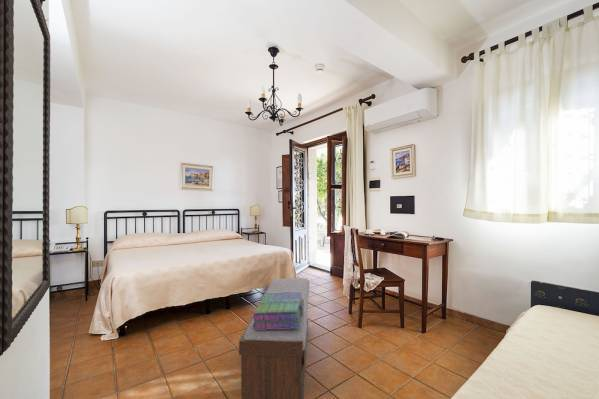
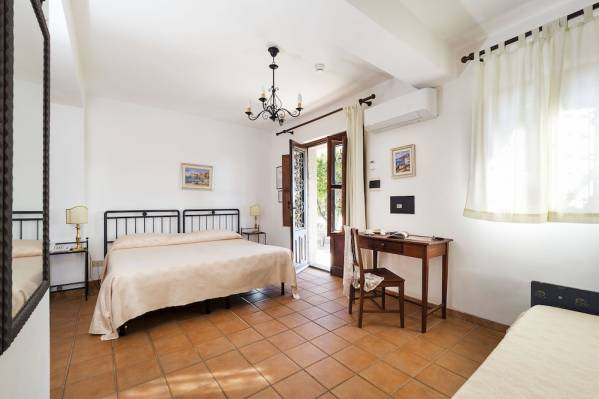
- bench [238,277,310,399]
- stack of books [252,292,305,330]
